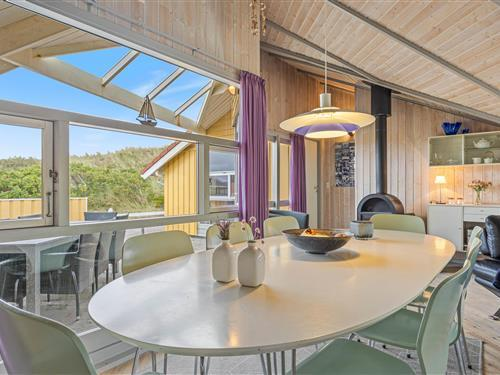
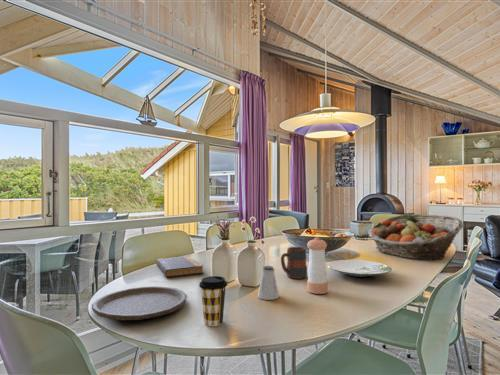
+ plate [91,285,188,321]
+ book [155,255,204,278]
+ mug [280,246,308,280]
+ plate [326,259,393,278]
+ pepper shaker [306,237,329,295]
+ saltshaker [257,265,280,301]
+ fruit basket [367,213,464,260]
+ coffee cup [198,275,228,327]
